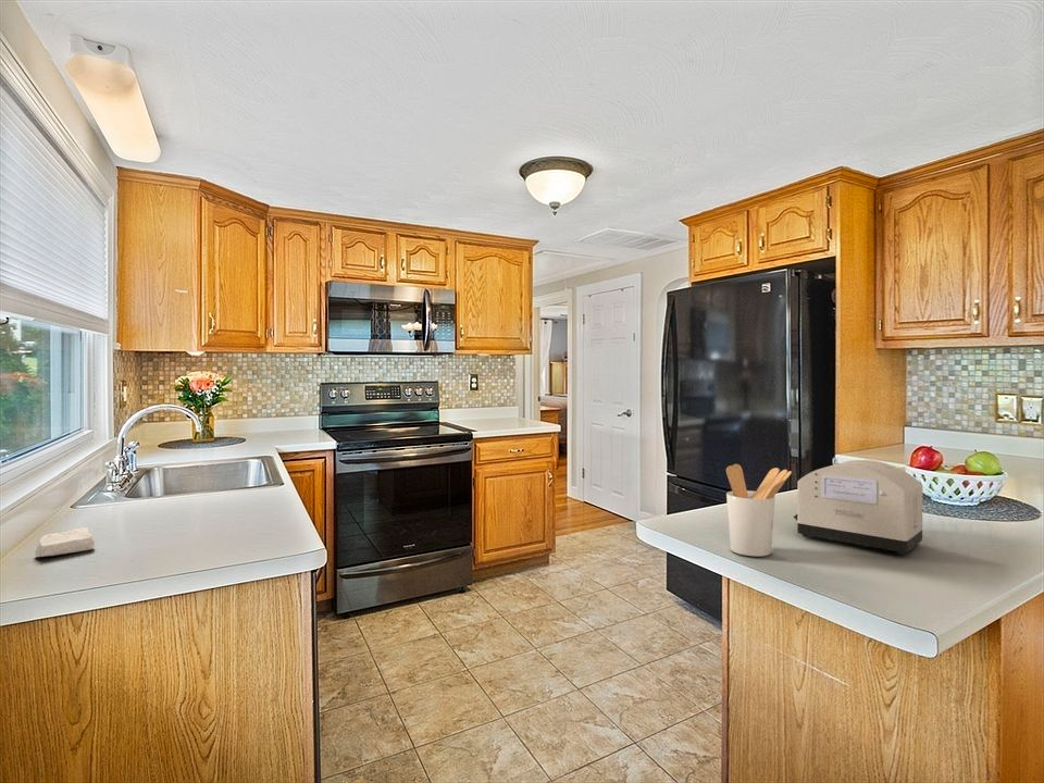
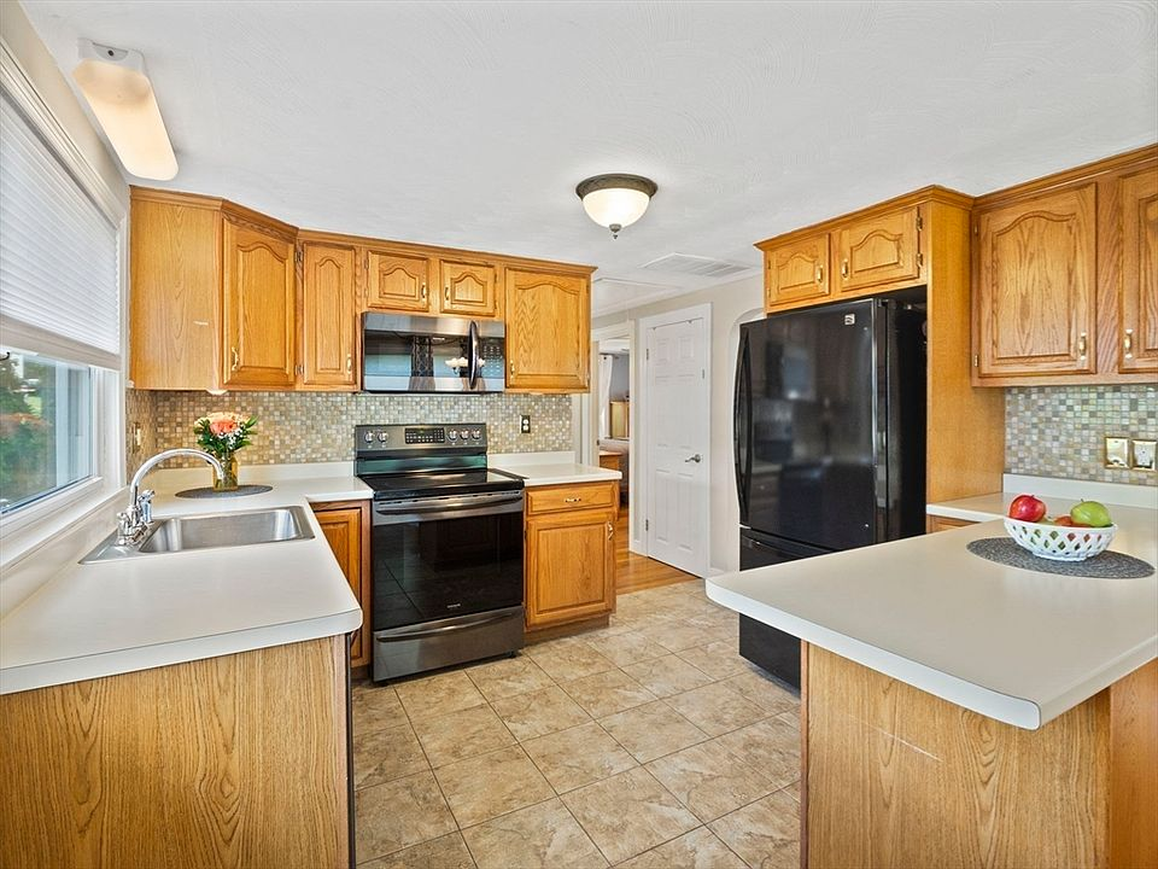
- toaster [793,457,923,556]
- utensil holder [725,463,793,558]
- soap bar [34,526,96,558]
